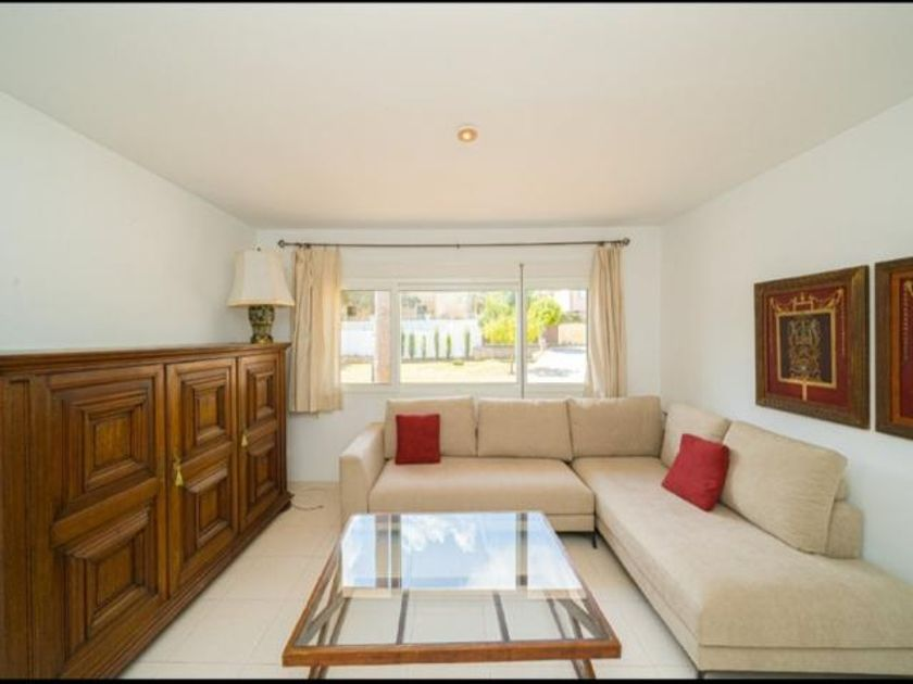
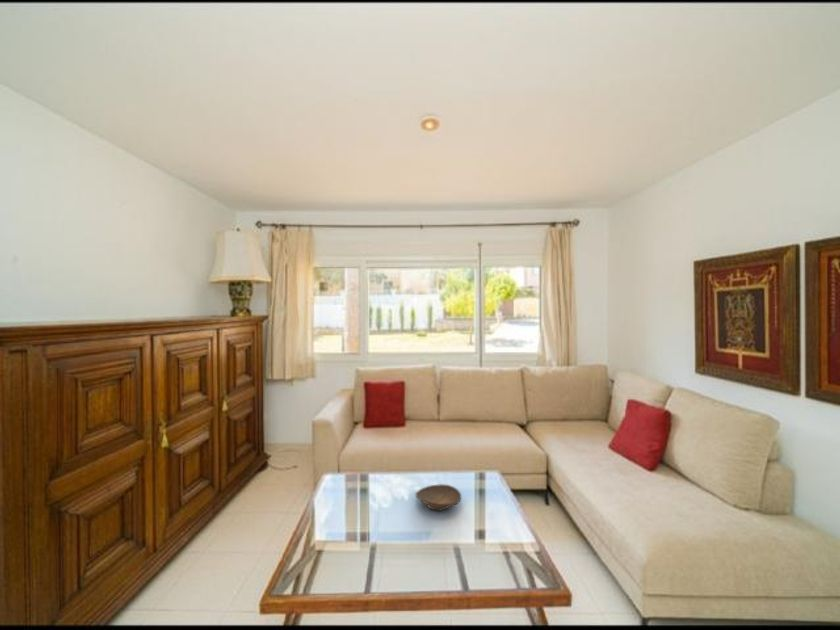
+ decorative bowl [414,483,462,512]
